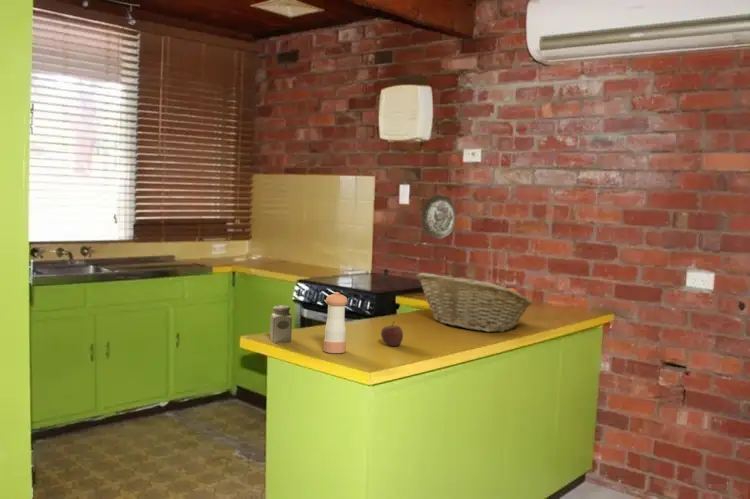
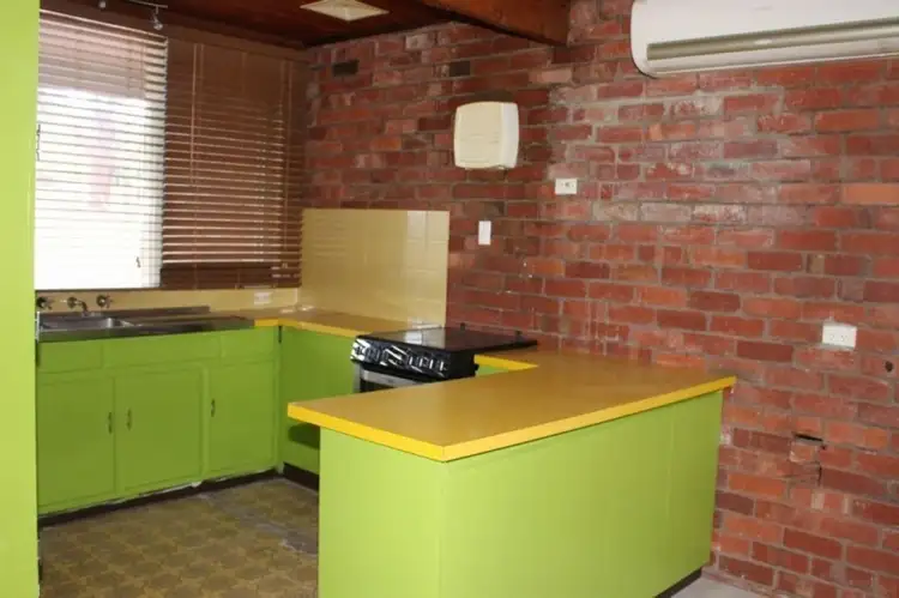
- pepper shaker [322,291,348,354]
- apple [380,321,404,347]
- fruit basket [415,272,533,333]
- salt shaker [269,304,293,344]
- decorative plate [421,194,457,240]
